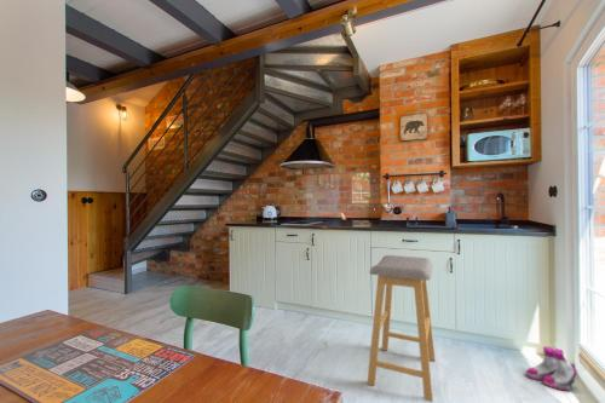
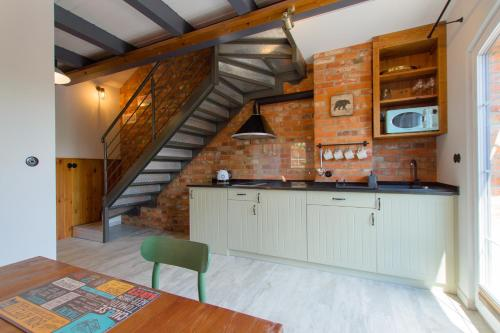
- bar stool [367,254,437,403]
- boots [525,345,580,391]
